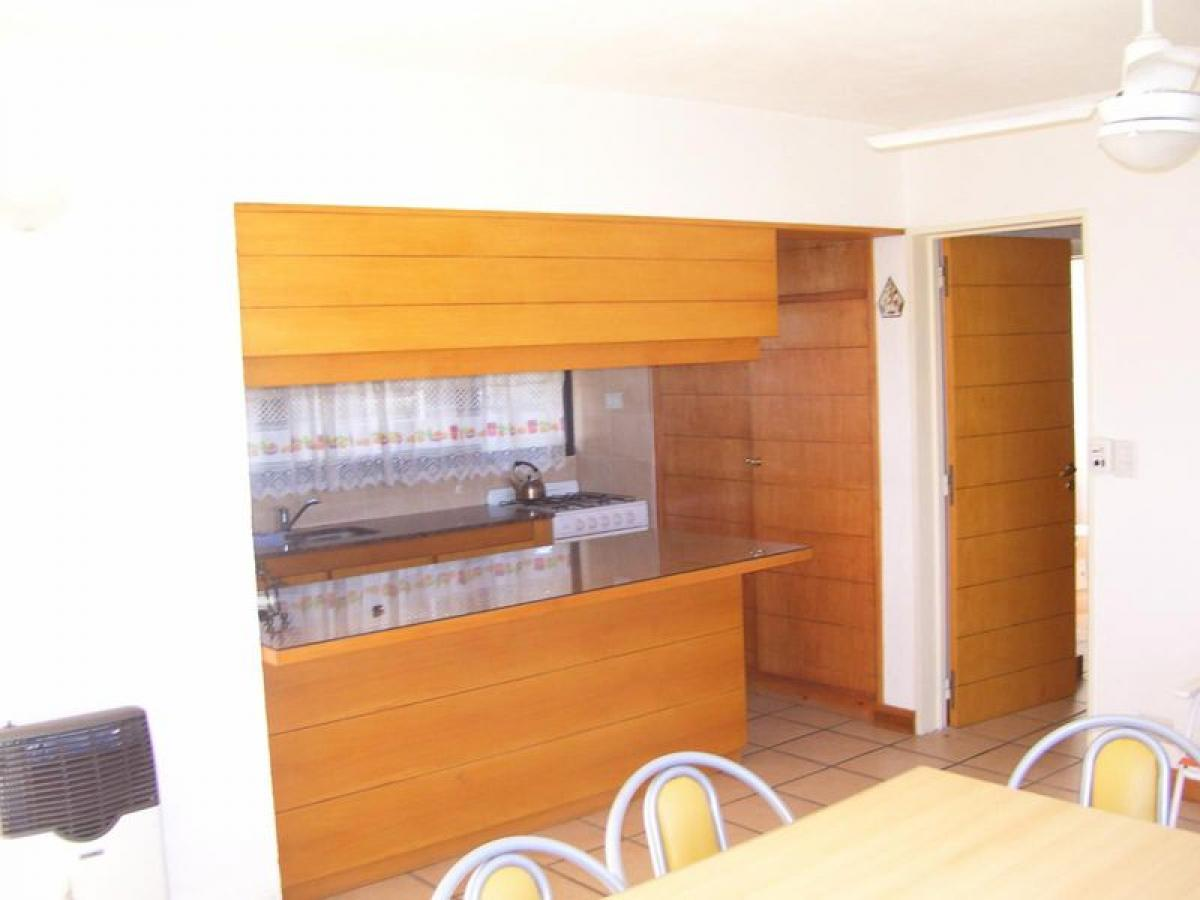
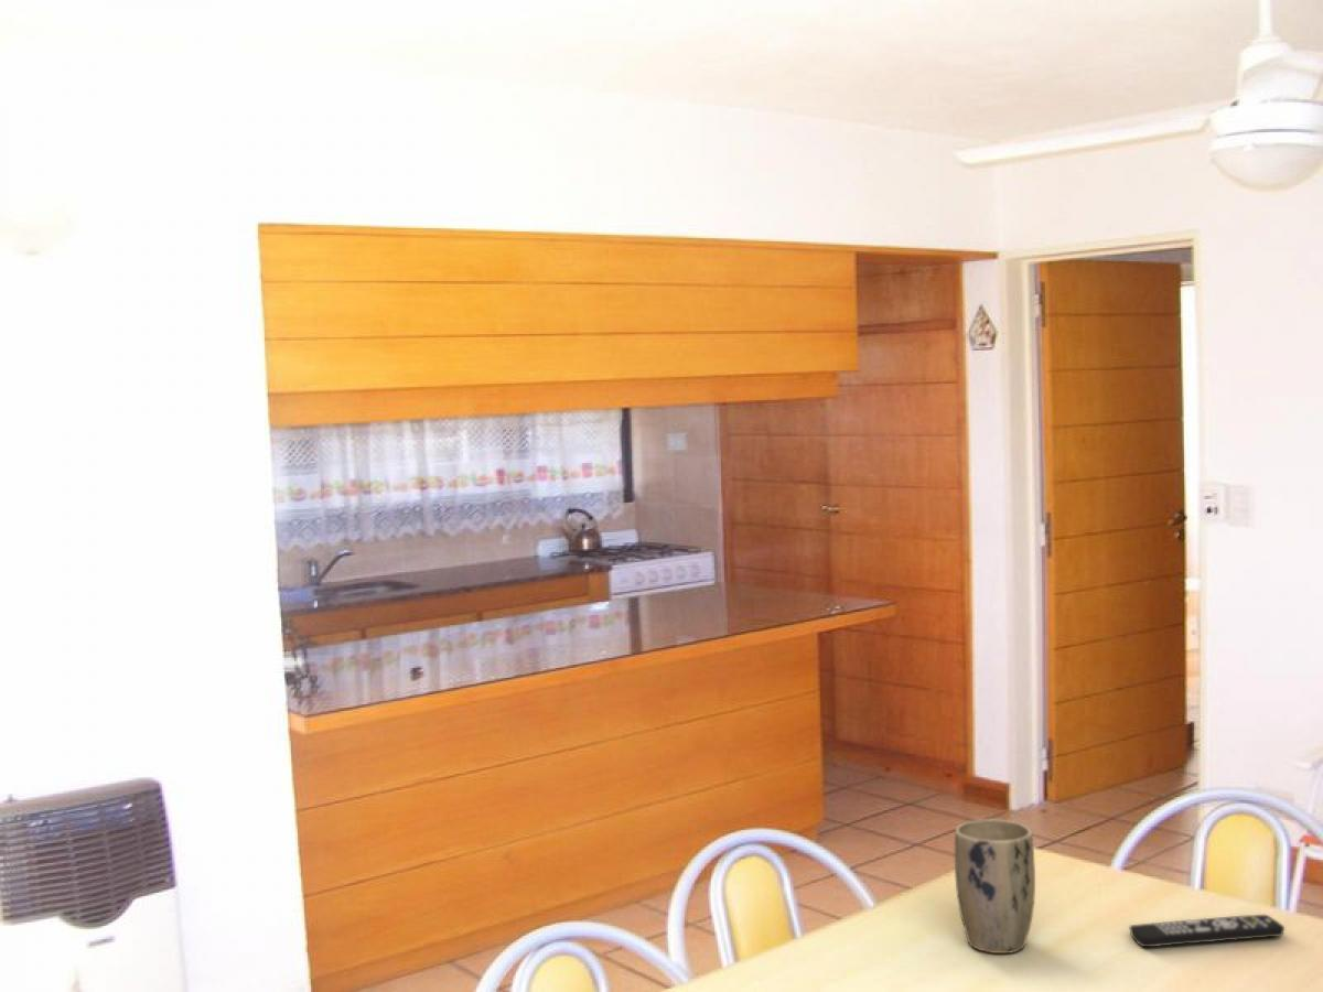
+ remote control [1128,914,1286,948]
+ plant pot [954,818,1036,955]
